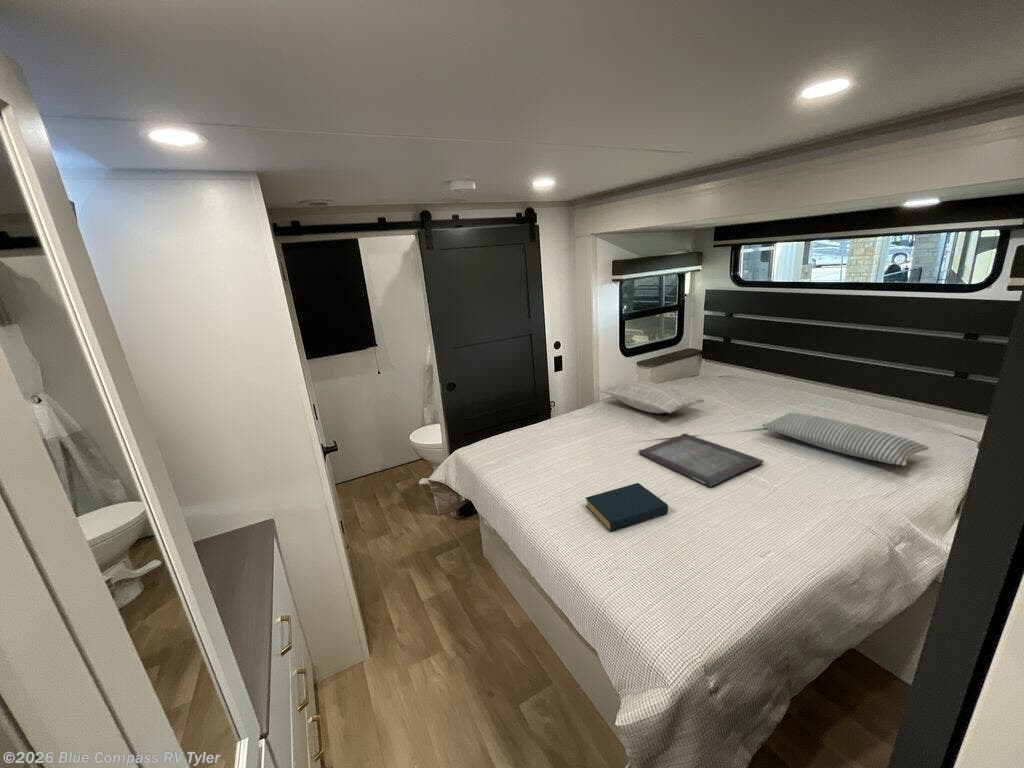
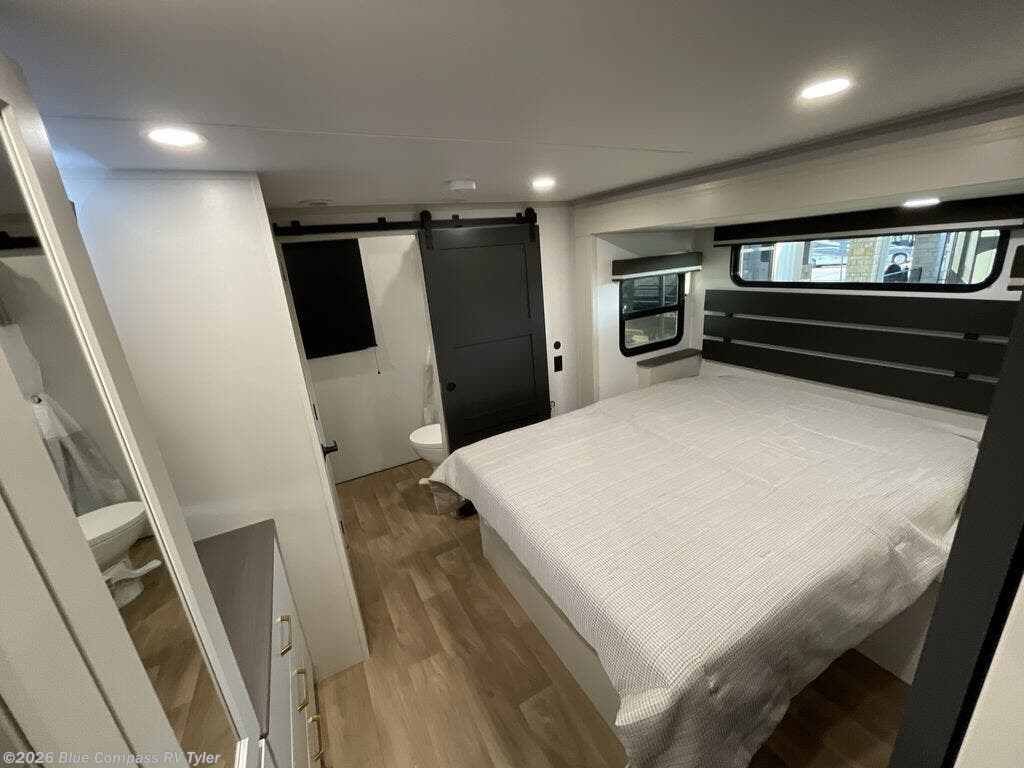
- hardback book [585,482,669,533]
- serving tray [637,432,765,488]
- pillow [760,412,930,467]
- pillow [599,380,705,414]
